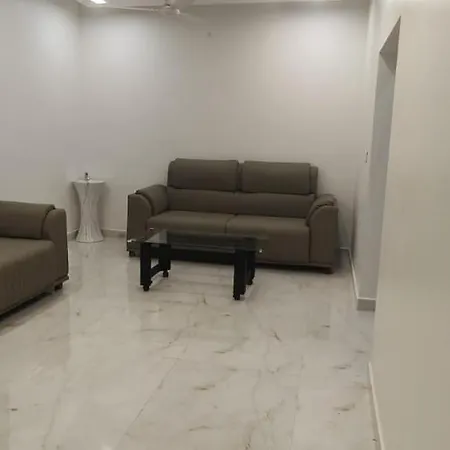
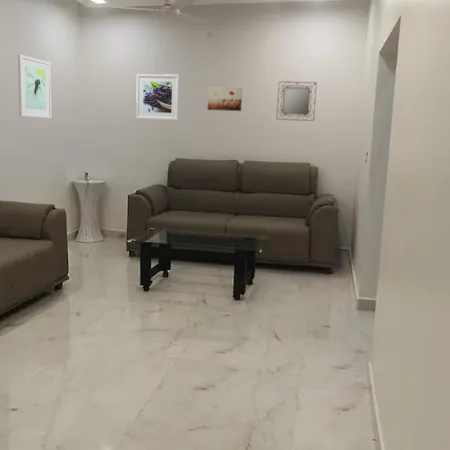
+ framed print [135,73,180,121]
+ wall art [207,86,243,112]
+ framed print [17,54,52,119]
+ home mirror [276,80,318,122]
